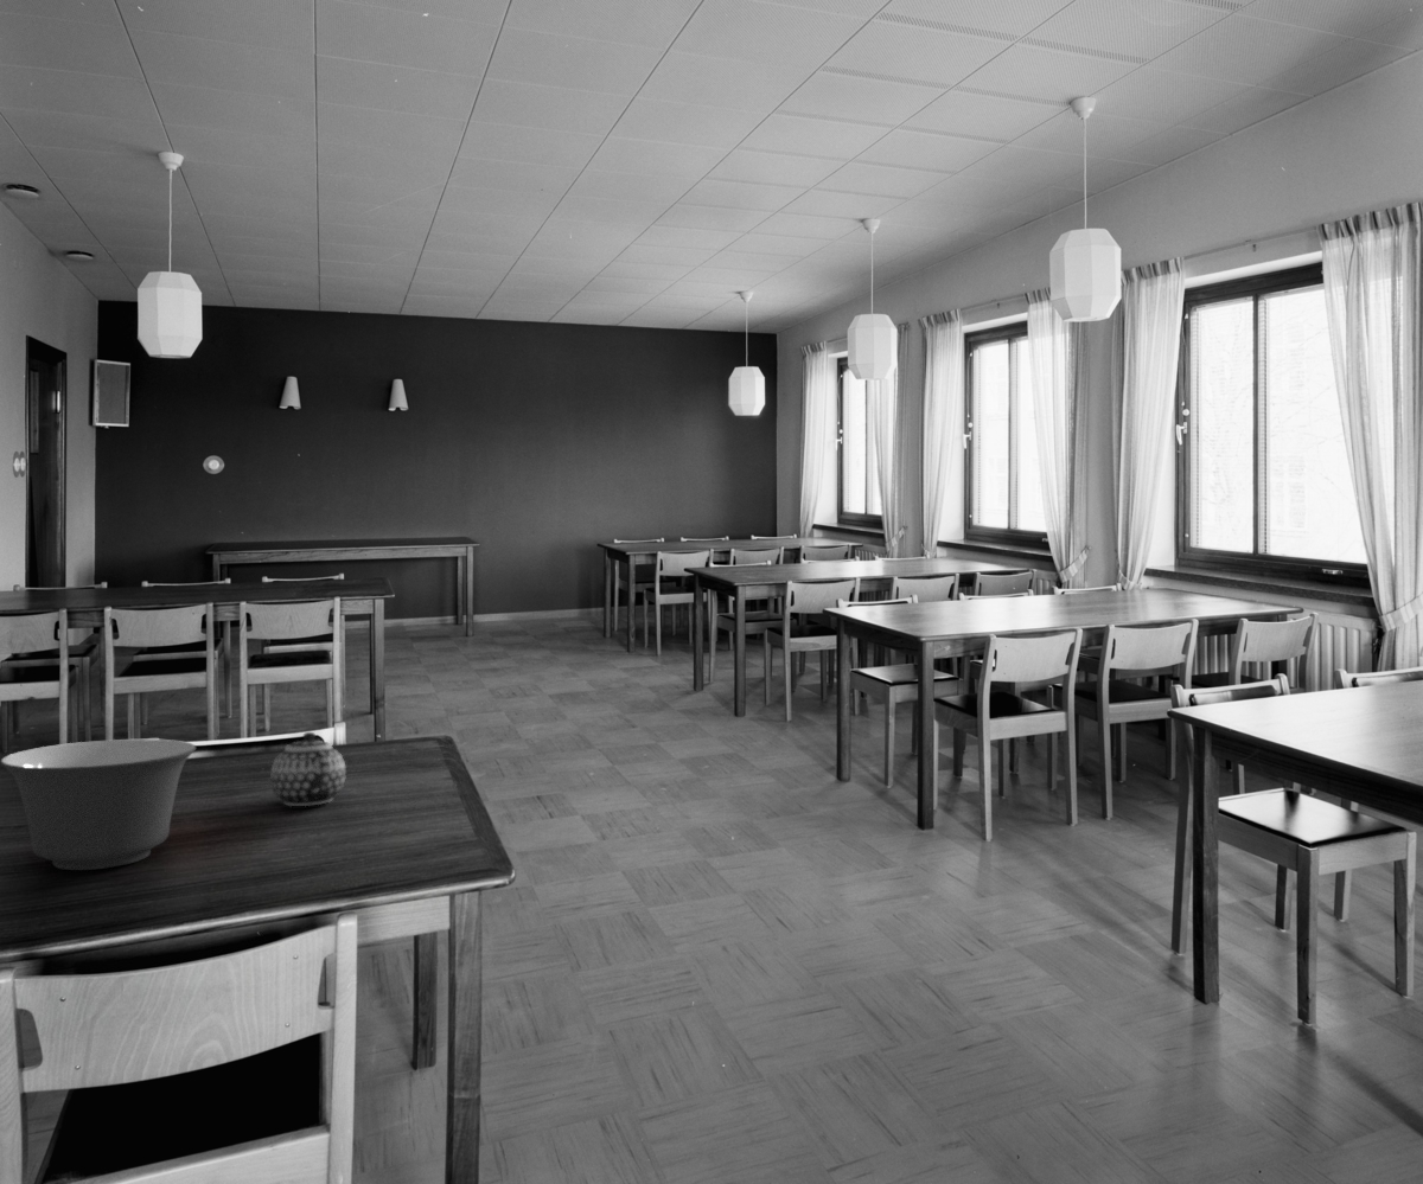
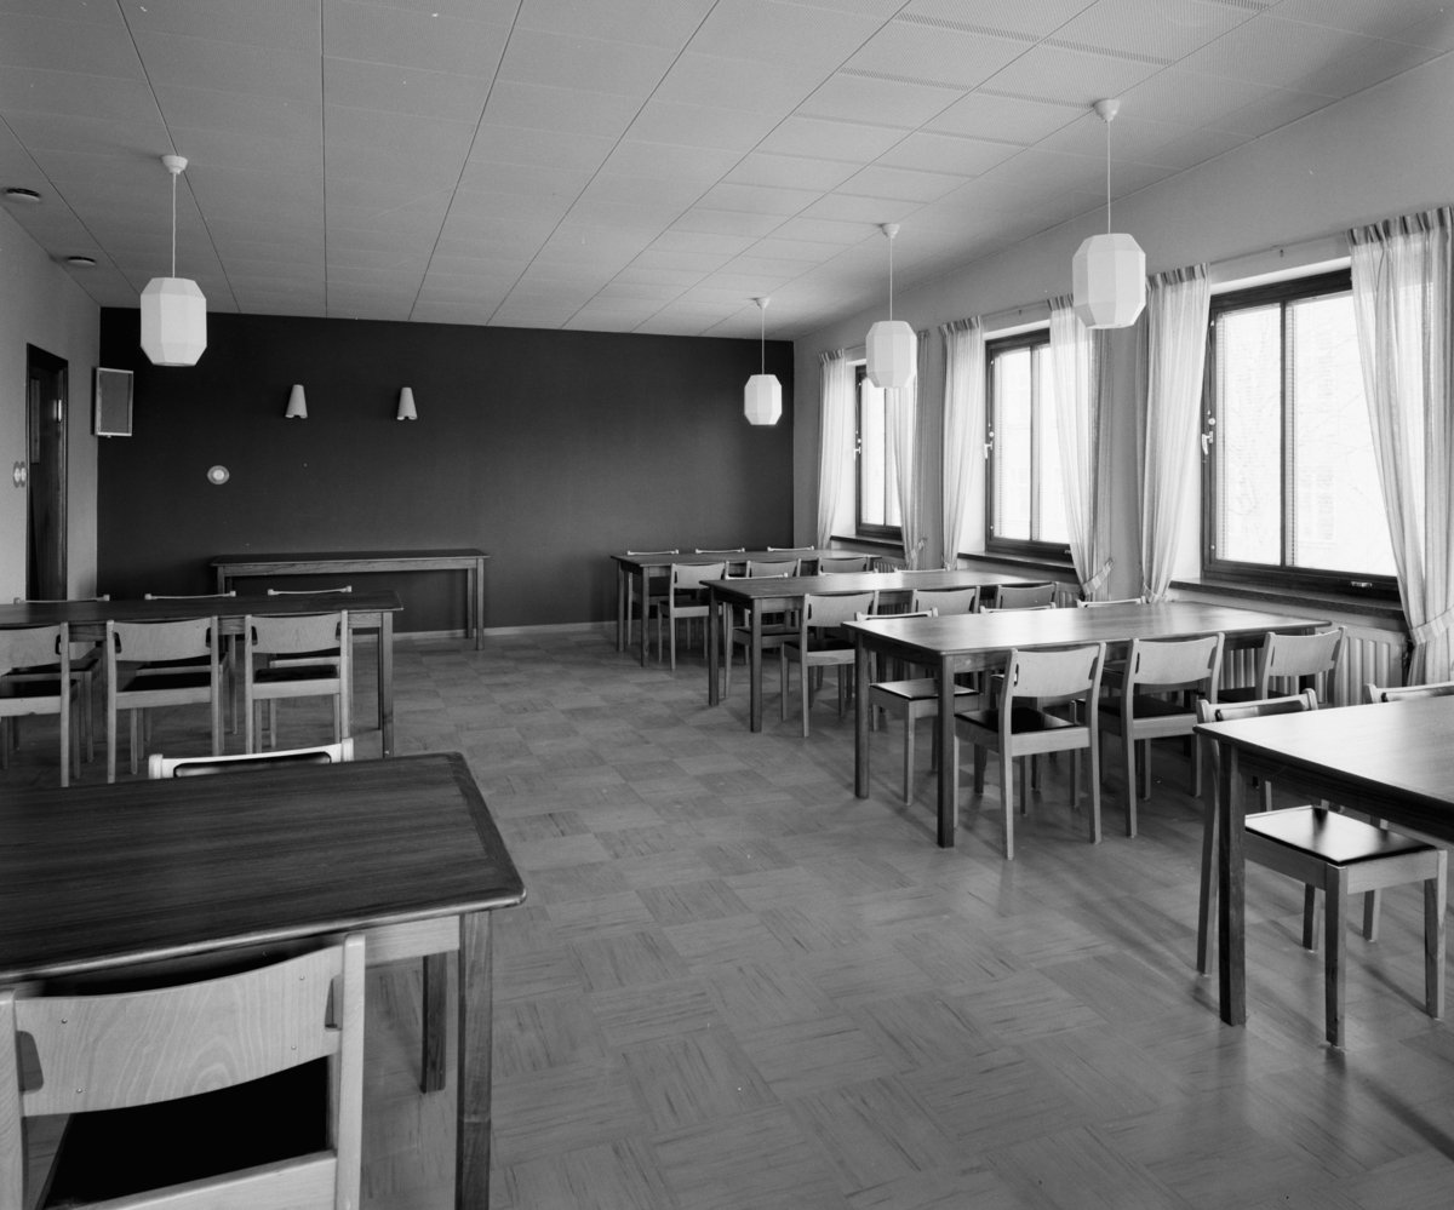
- mixing bowl [0,738,197,871]
- teapot [269,731,346,807]
